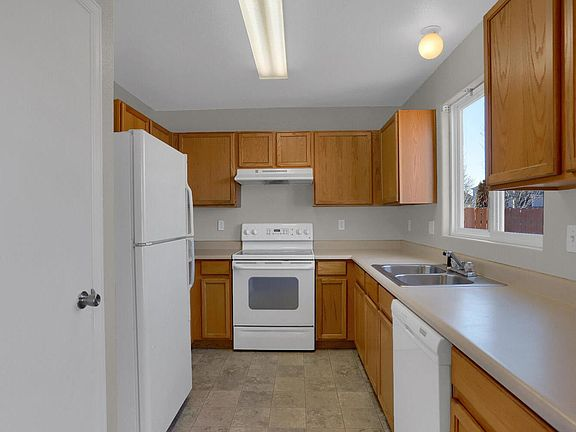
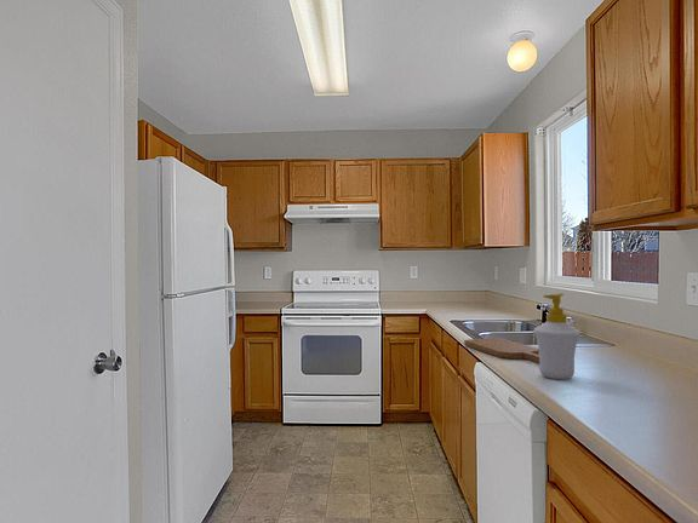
+ soap bottle [533,292,582,380]
+ cutting board [463,337,539,364]
